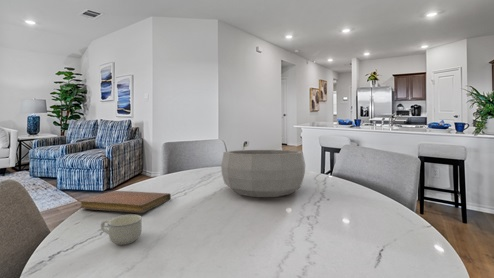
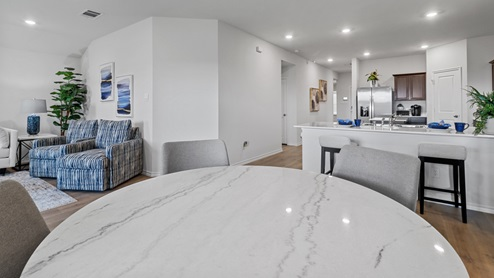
- decorative bowl [220,149,306,198]
- notebook [79,190,172,214]
- cup [100,214,143,246]
